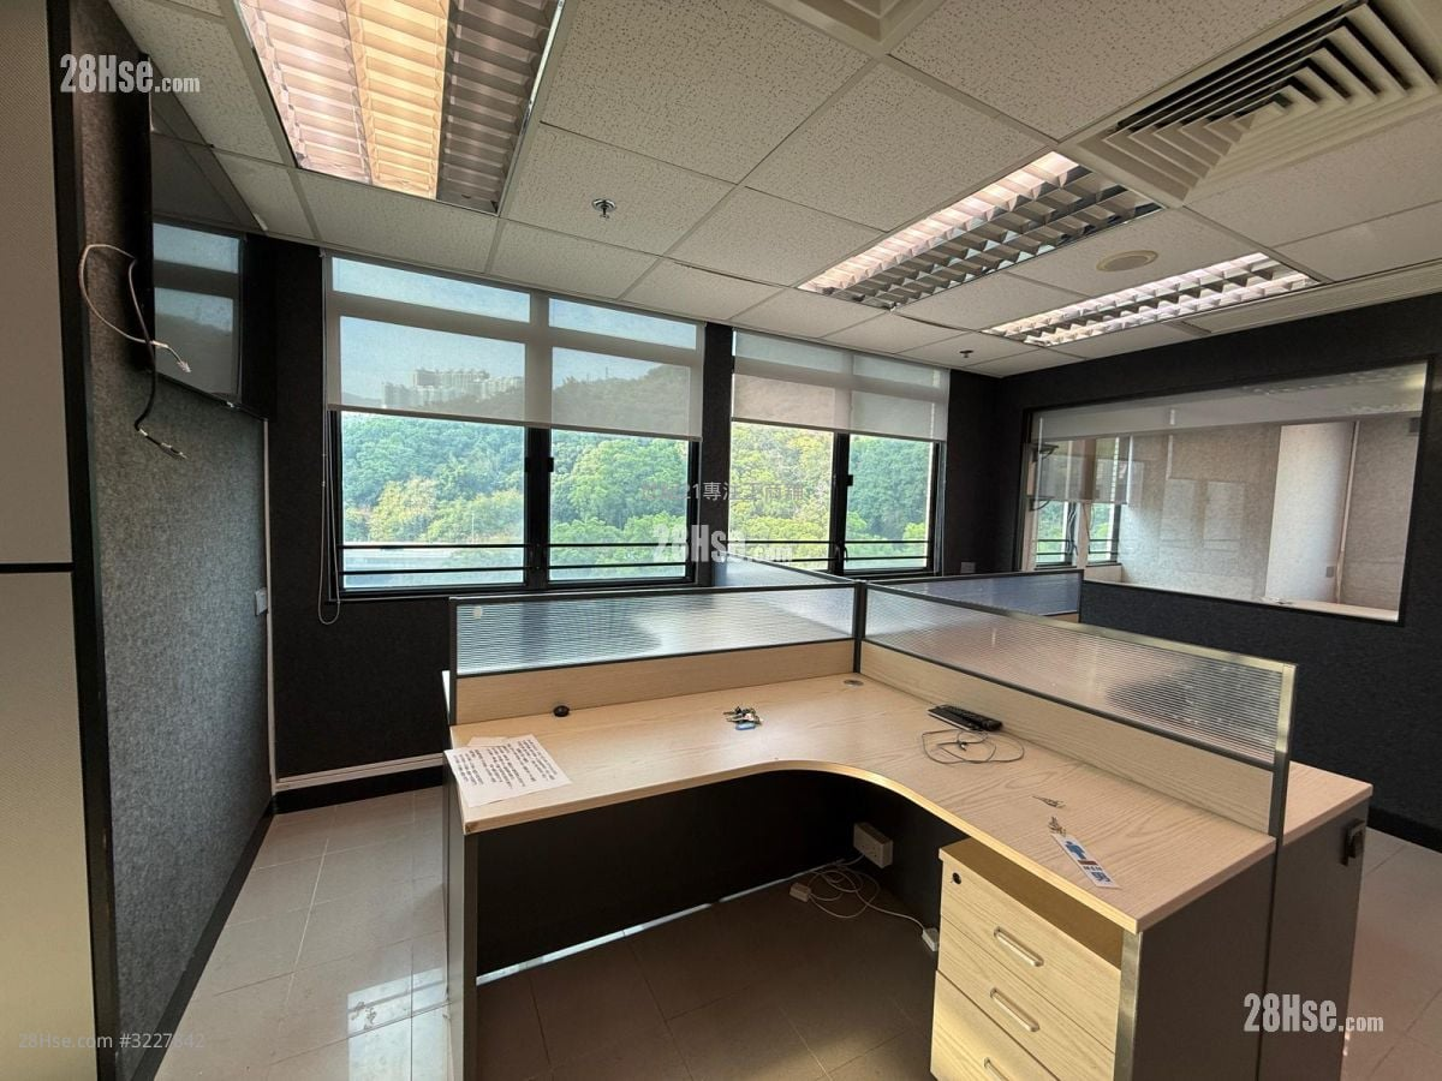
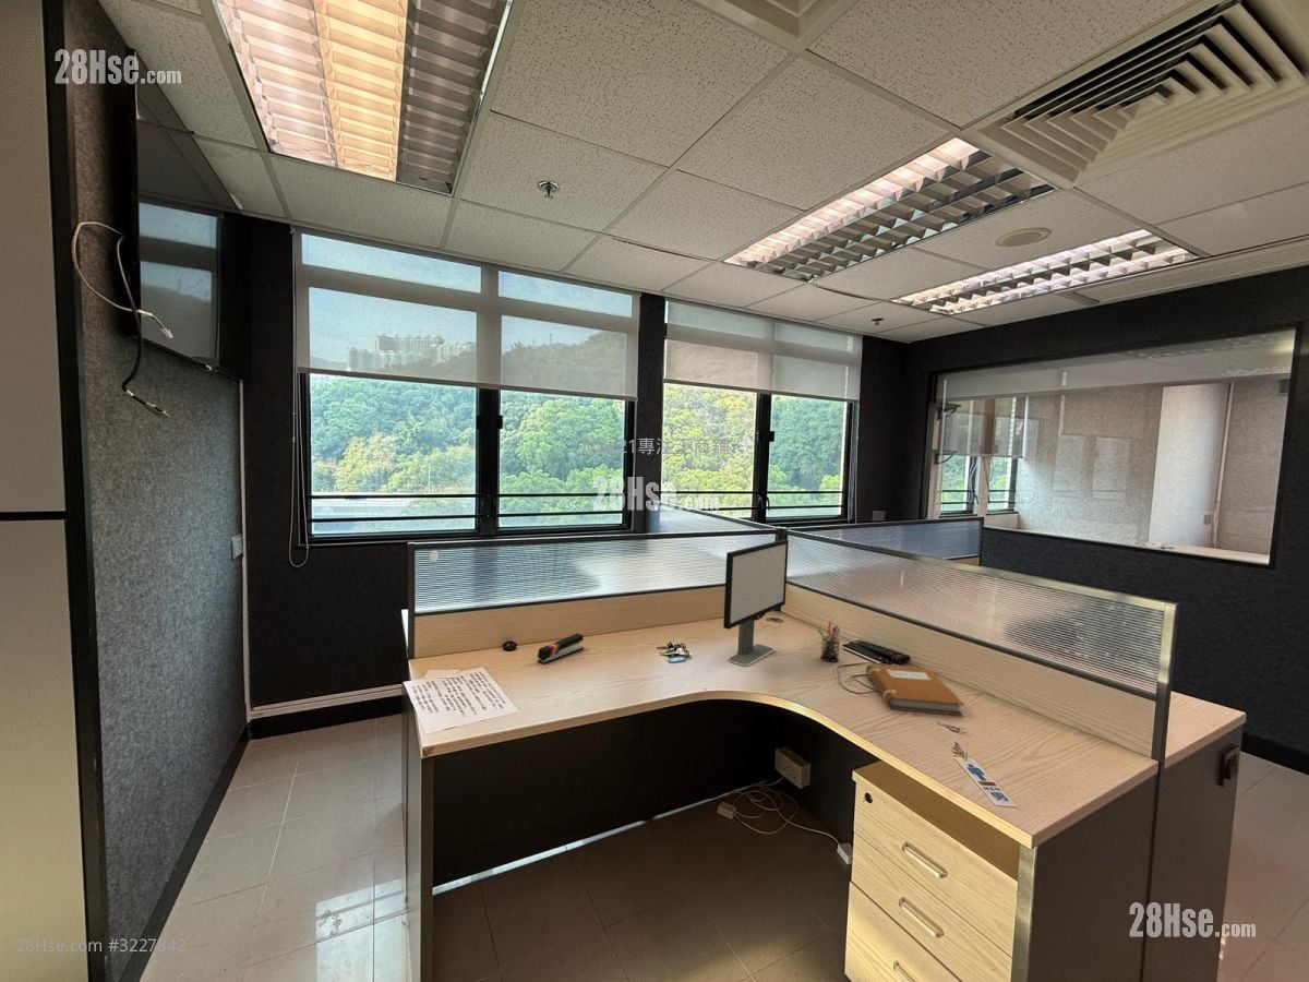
+ computer monitor [722,539,790,668]
+ notebook [865,663,964,717]
+ pen holder [817,621,841,663]
+ stapler [537,633,585,666]
